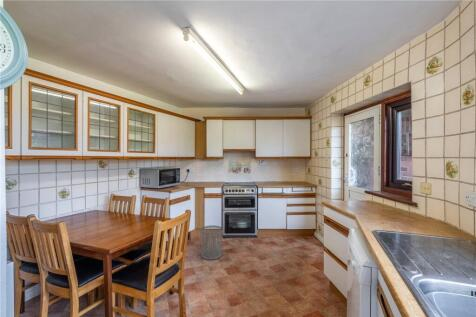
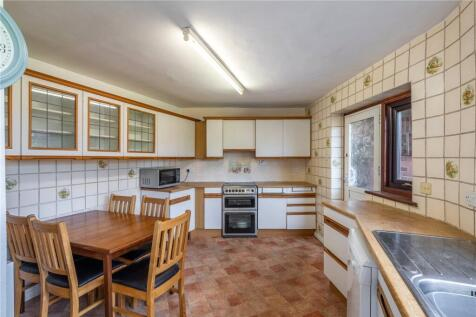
- waste bin [199,225,224,261]
